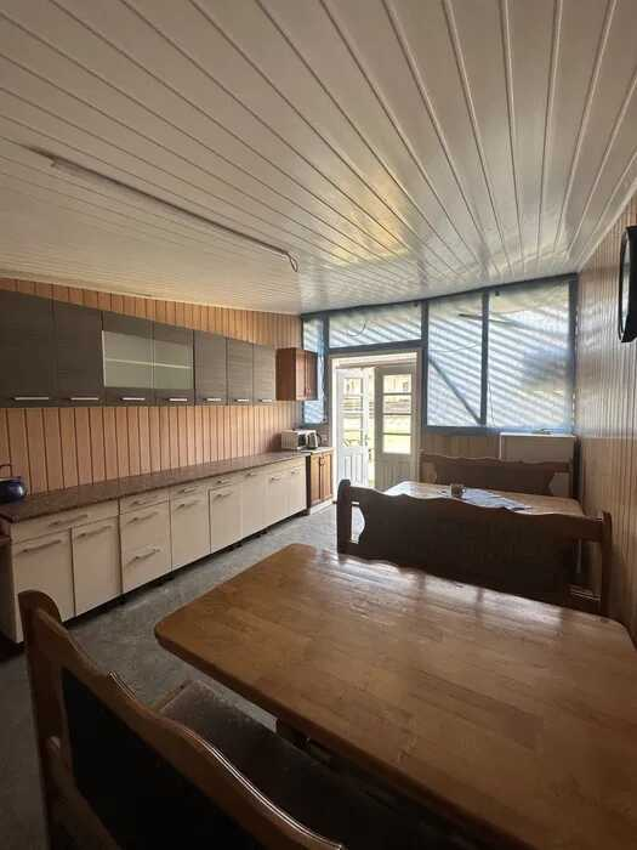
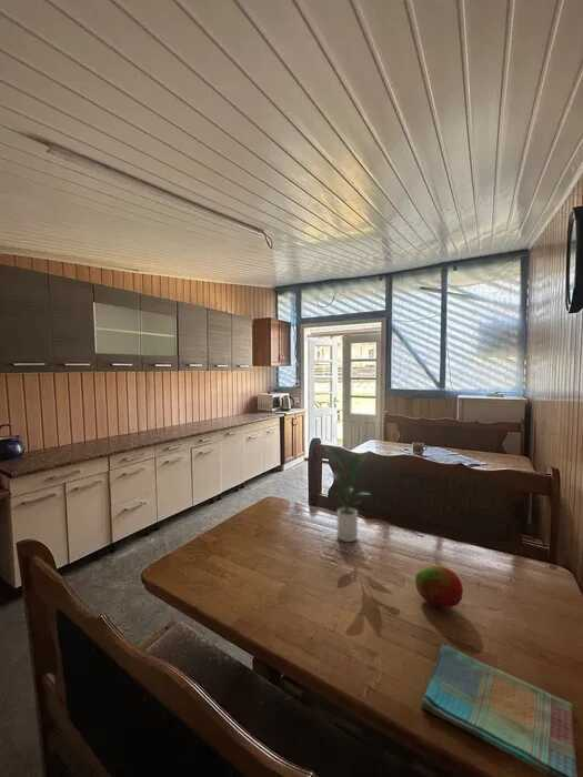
+ dish towel [420,644,579,777]
+ fruit [414,565,464,609]
+ potted plant [324,445,372,543]
